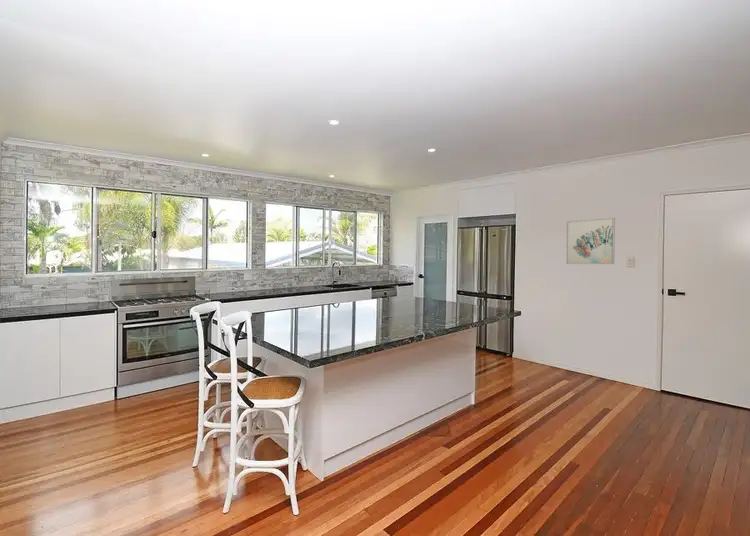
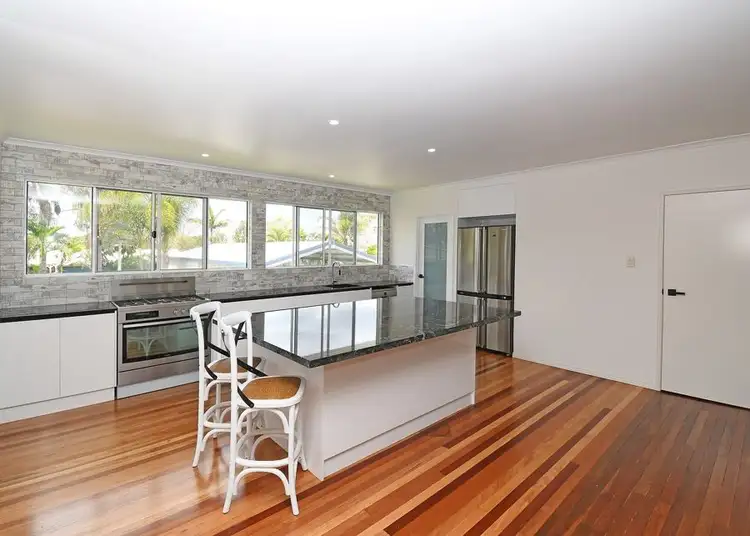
- wall art [565,217,616,265]
